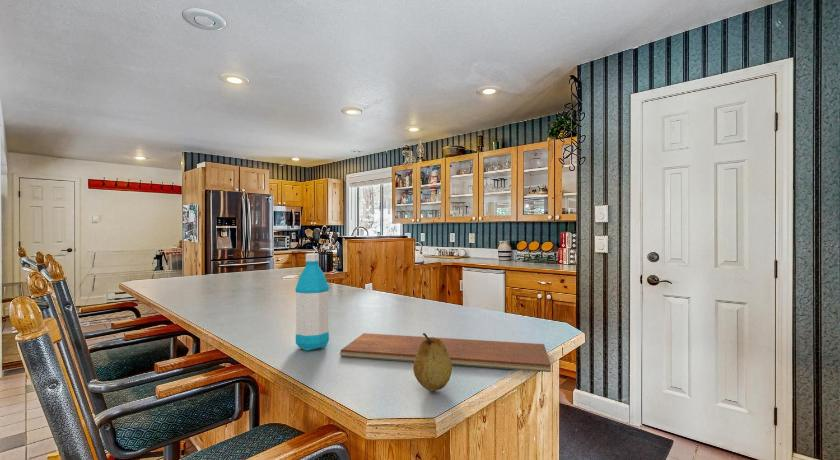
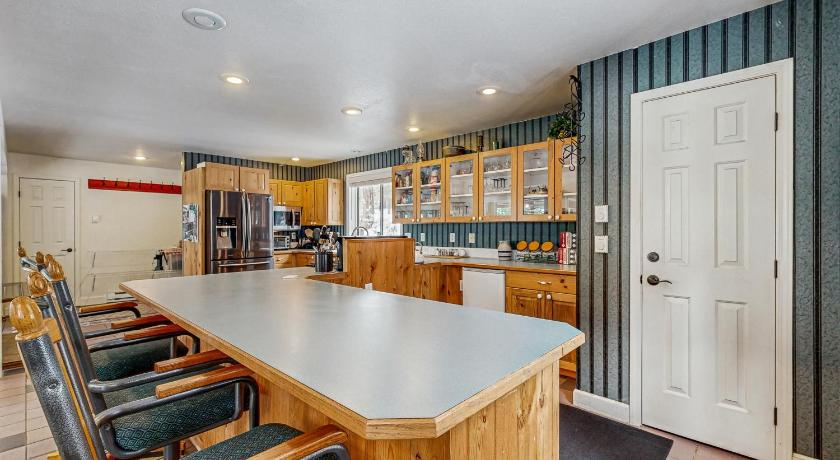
- chopping board [339,332,552,373]
- fruit [412,332,453,392]
- water bottle [294,253,330,352]
